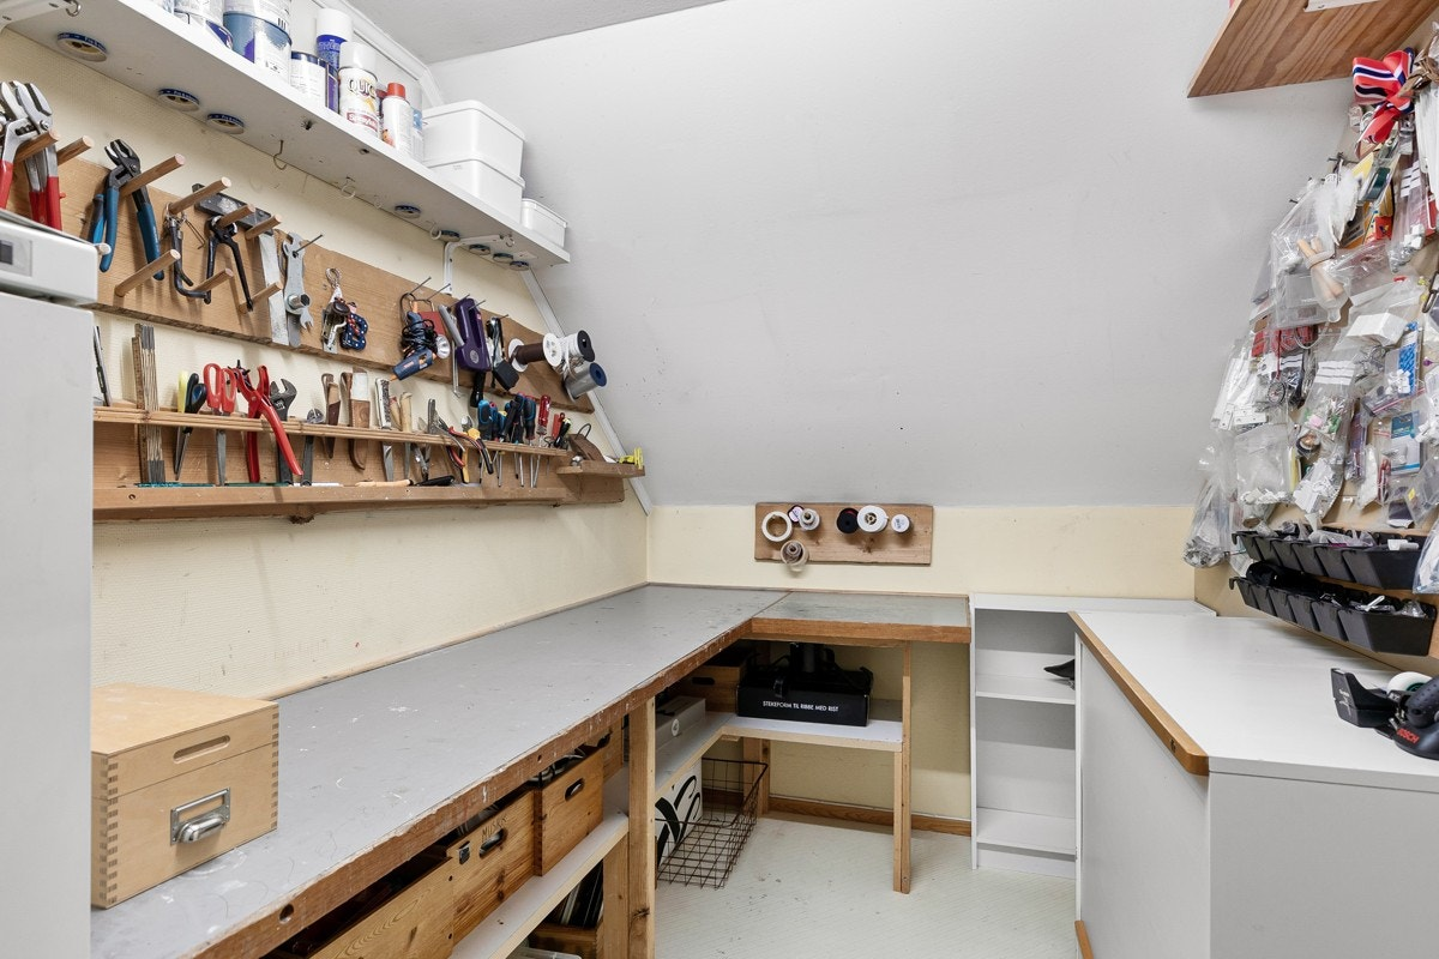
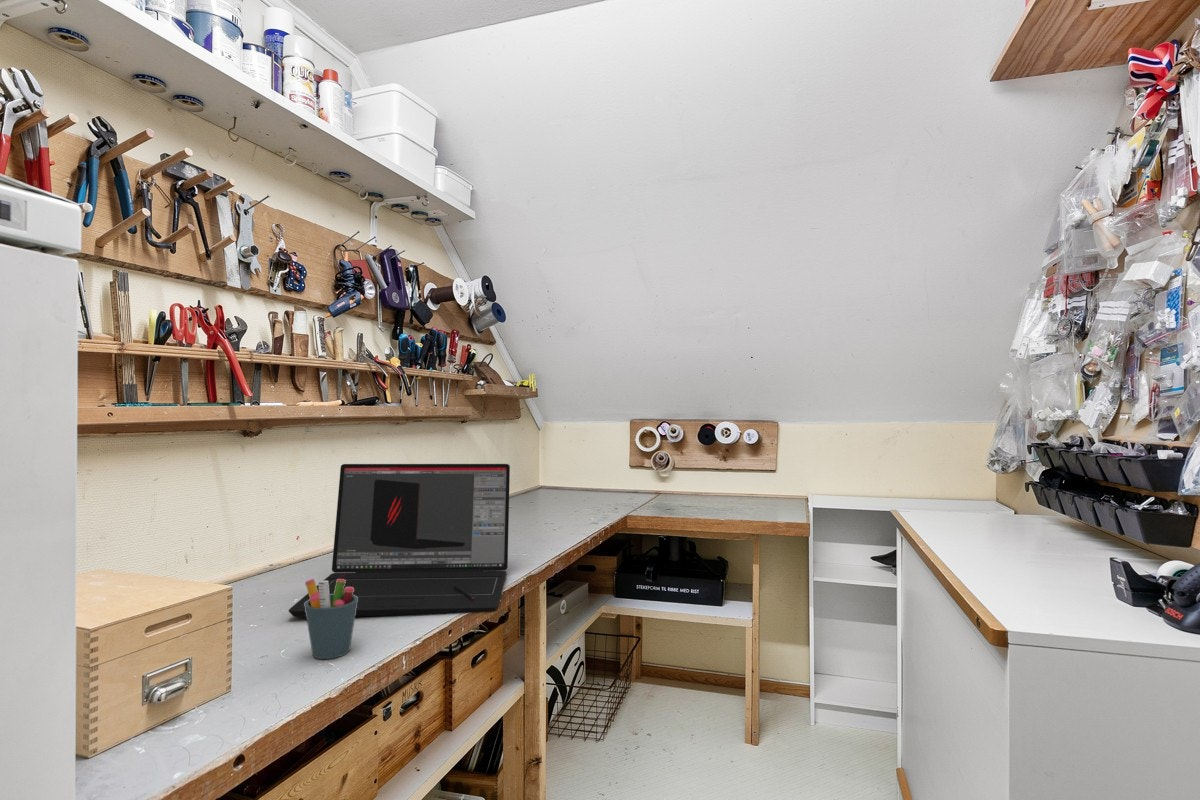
+ pen holder [304,578,358,660]
+ laptop [288,463,511,618]
